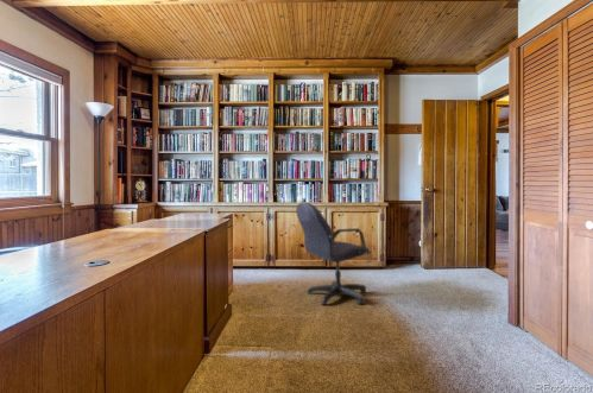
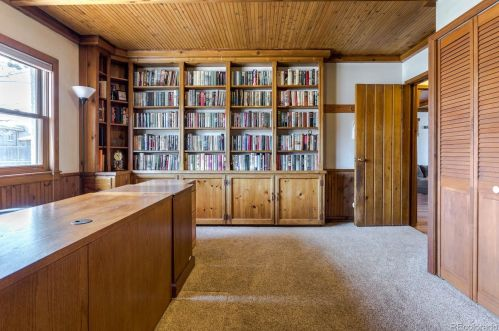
- office chair [295,201,372,306]
